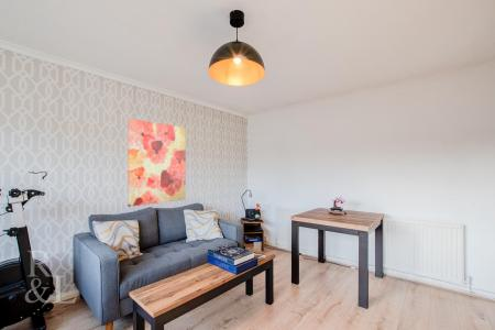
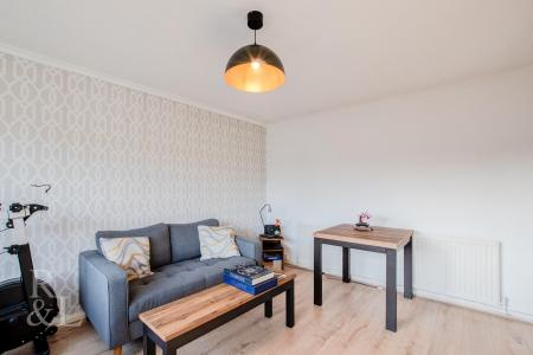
- wall art [127,118,187,208]
